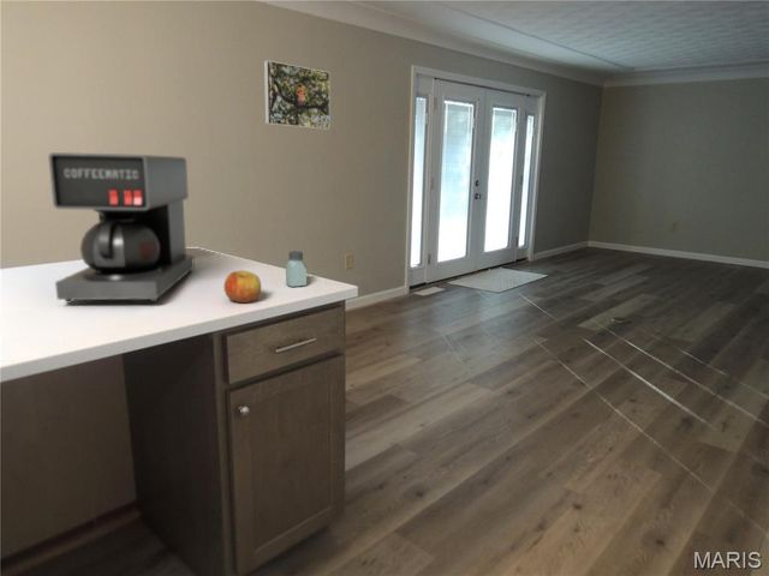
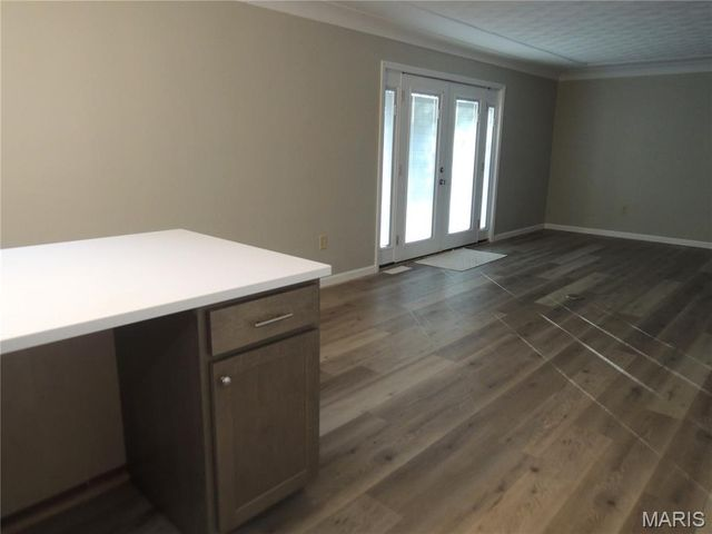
- coffee maker [47,151,196,305]
- saltshaker [285,250,308,288]
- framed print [263,59,330,131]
- apple [222,269,262,304]
